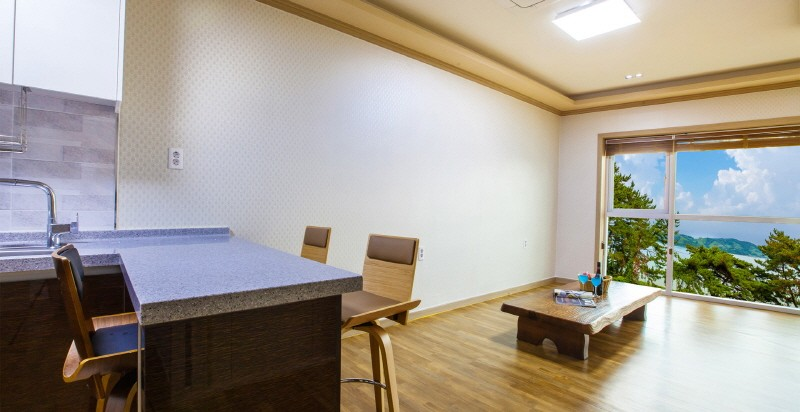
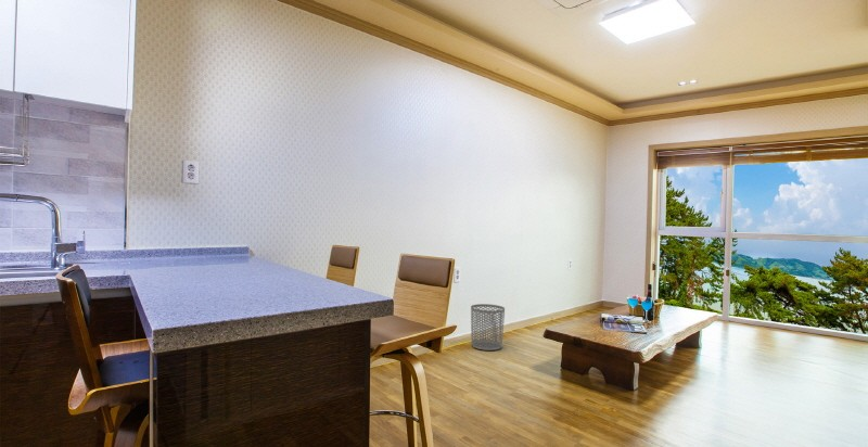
+ waste bin [470,303,506,352]
